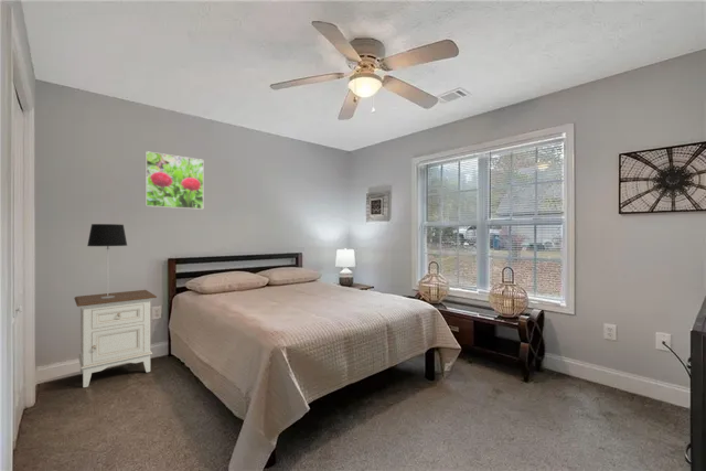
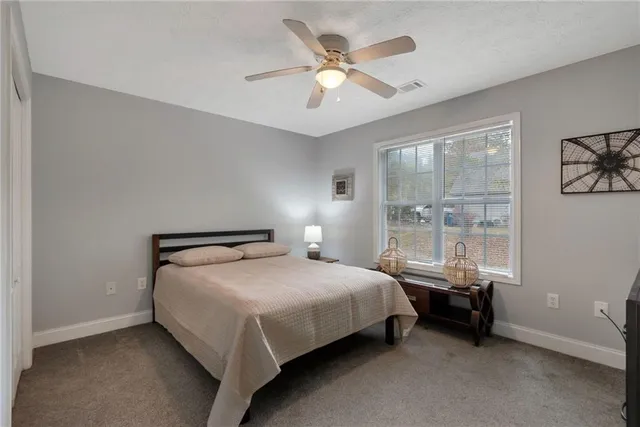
- nightstand [73,289,158,388]
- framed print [145,150,204,211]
- table lamp [86,223,128,298]
